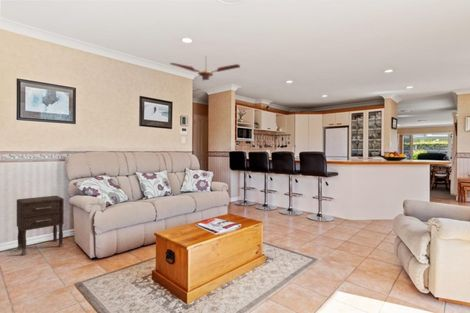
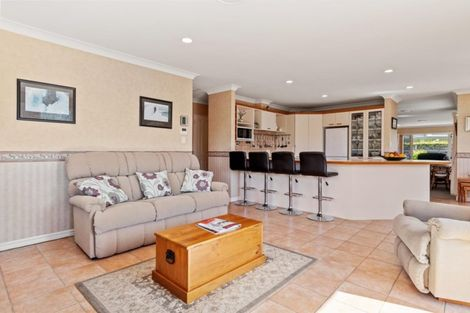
- nightstand [16,195,65,256]
- ceiling fan [169,55,241,81]
